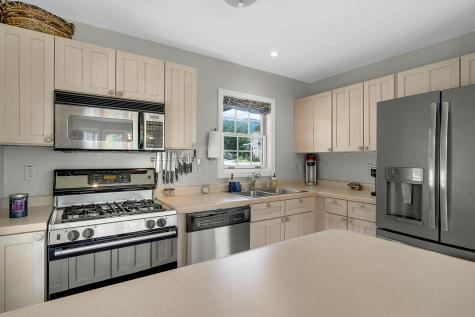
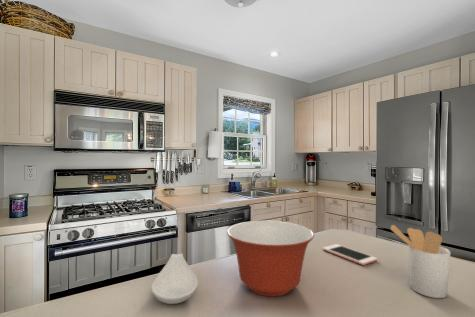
+ utensil holder [389,224,452,299]
+ mixing bowl [226,220,315,297]
+ spoon rest [150,252,199,305]
+ cell phone [322,243,378,266]
